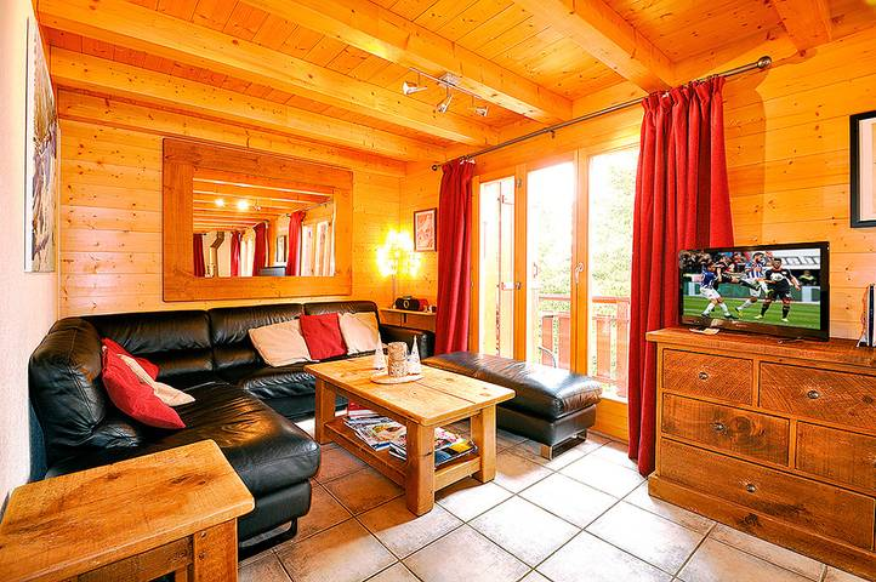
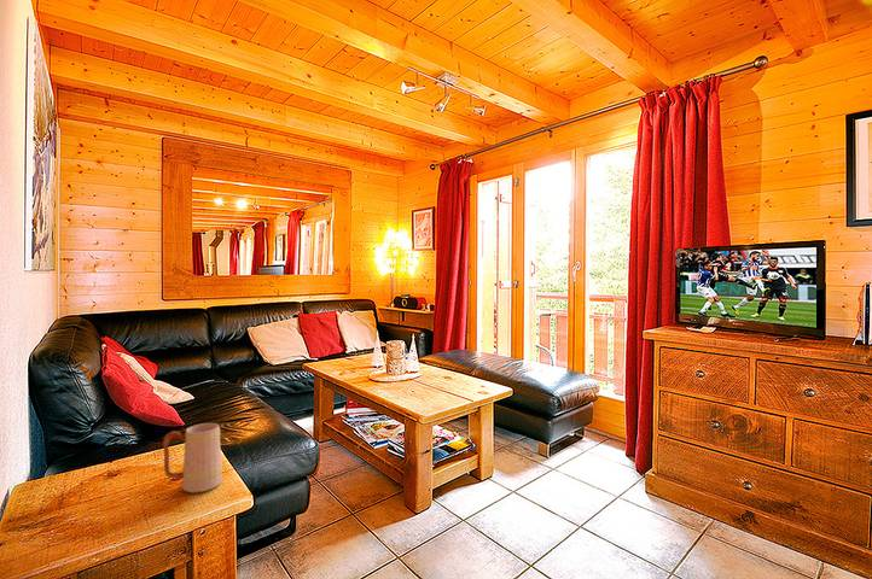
+ mug [162,422,223,493]
